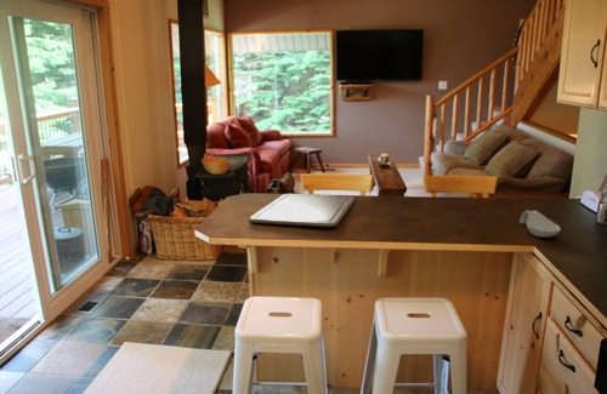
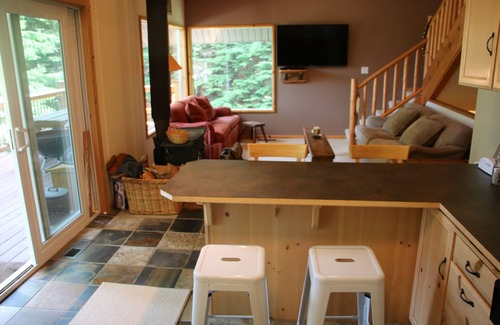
- chopping board [249,193,356,228]
- spoon rest [518,210,562,239]
